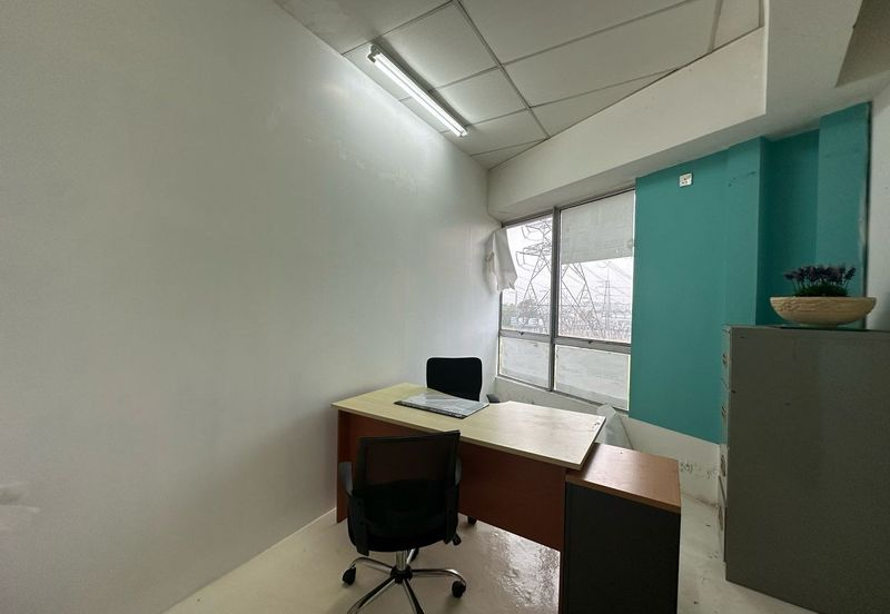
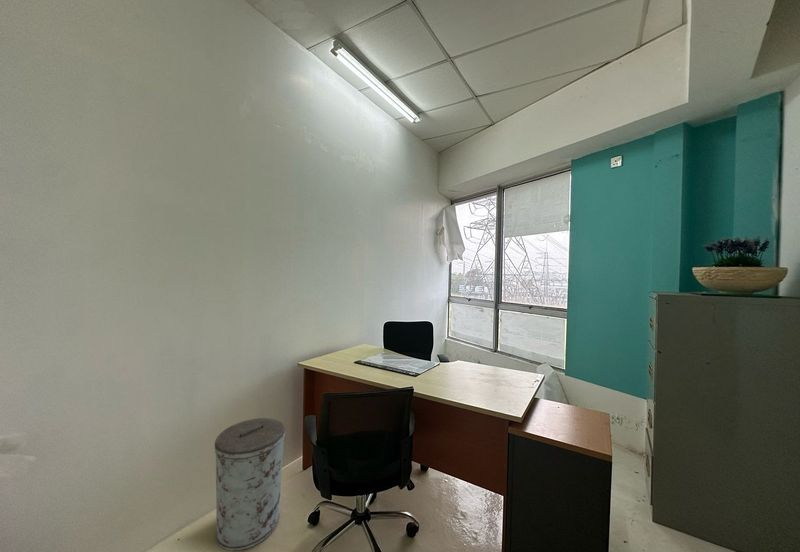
+ trash can [213,417,286,552]
